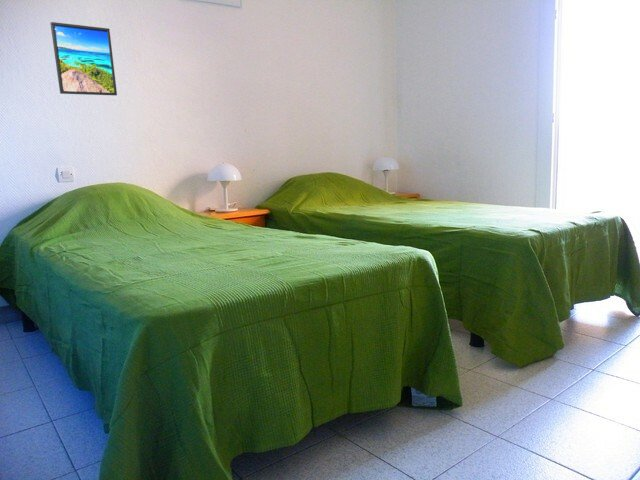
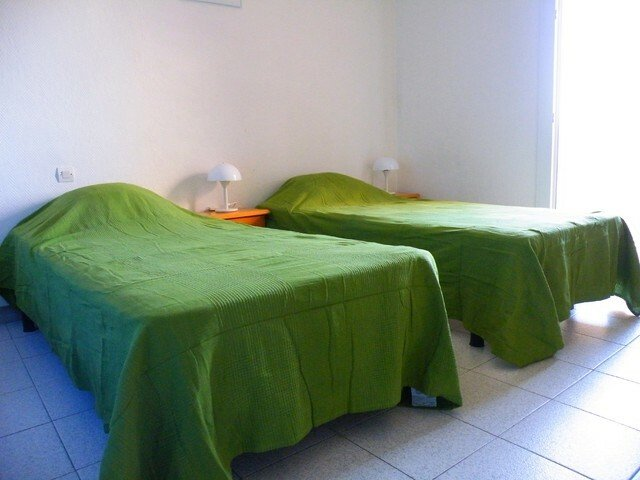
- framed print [50,21,118,96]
